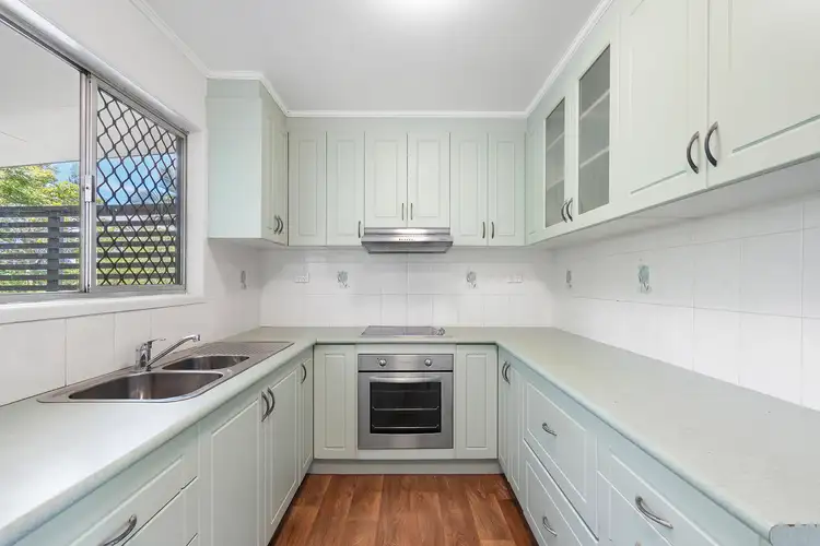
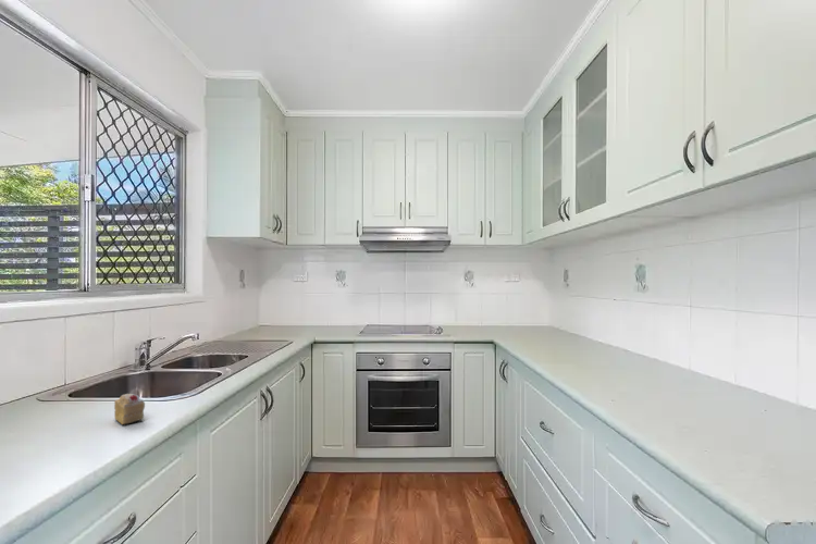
+ cake slice [113,393,146,425]
